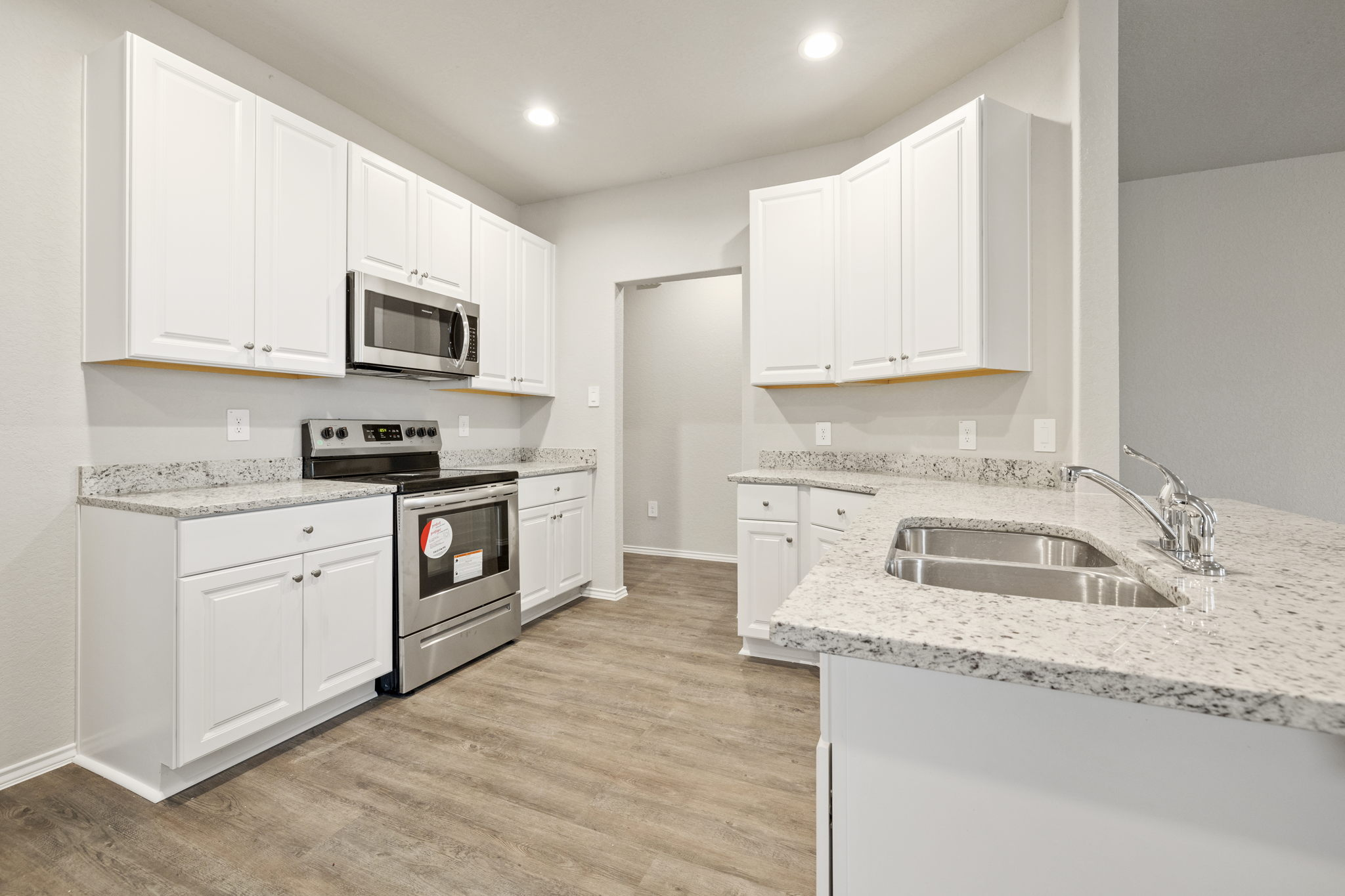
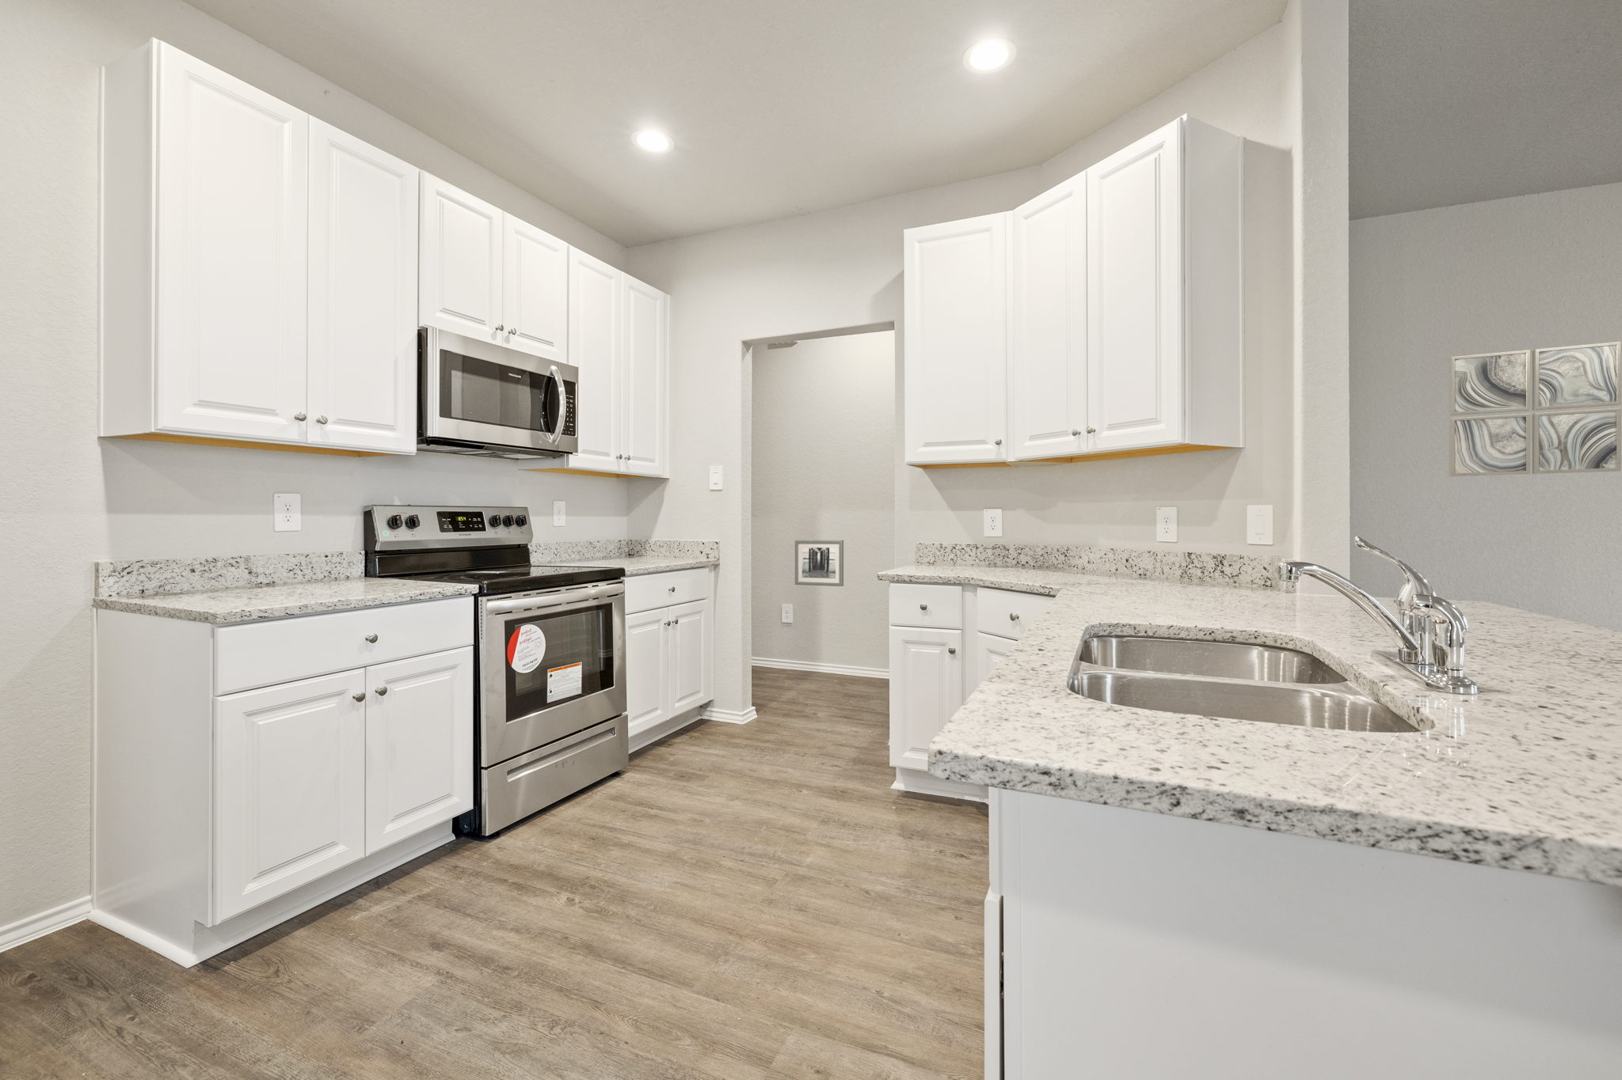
+ wall art [795,540,844,587]
+ wall art [1448,341,1622,477]
